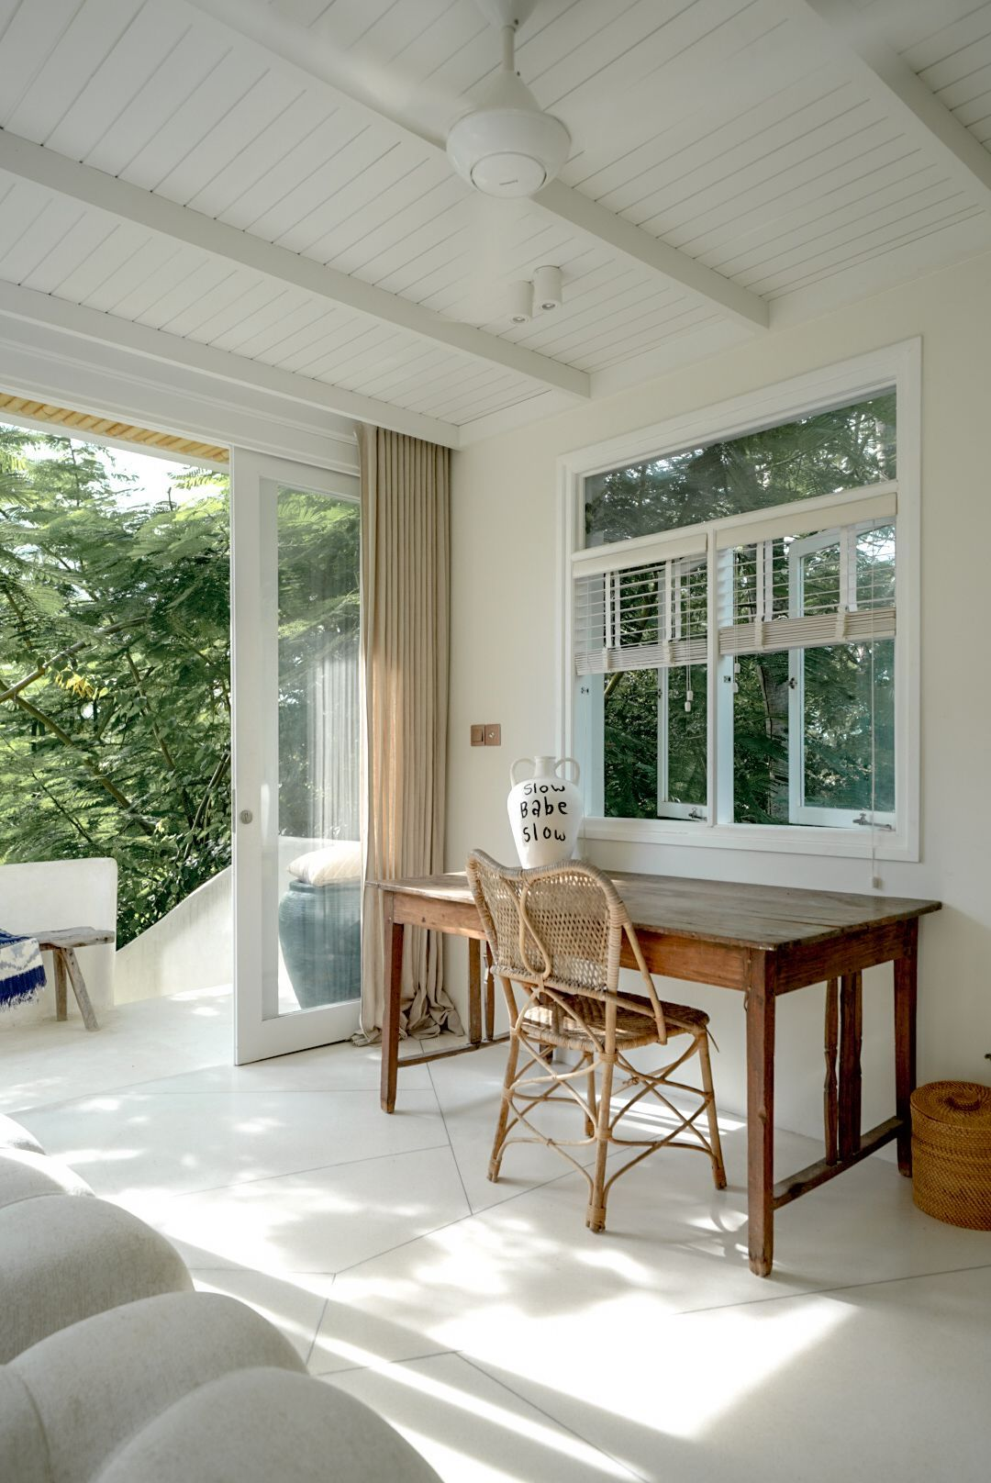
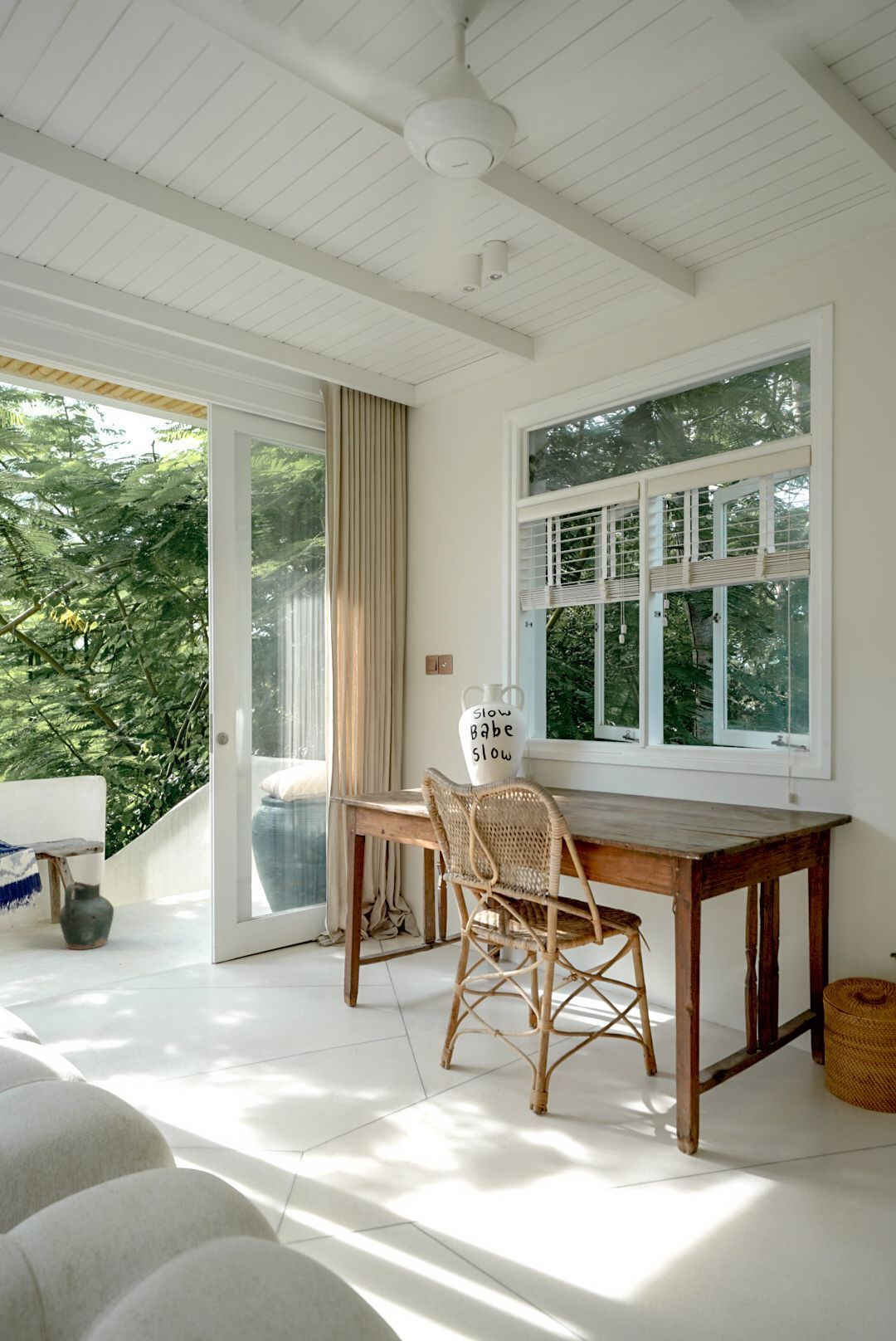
+ ceramic jug [58,880,114,951]
